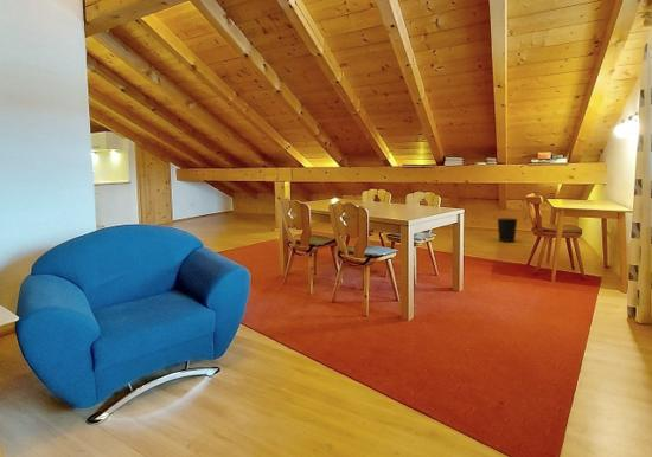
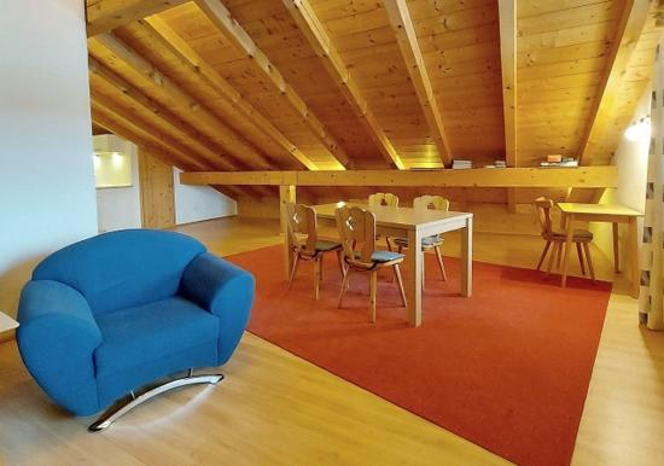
- wastebasket [497,218,518,243]
